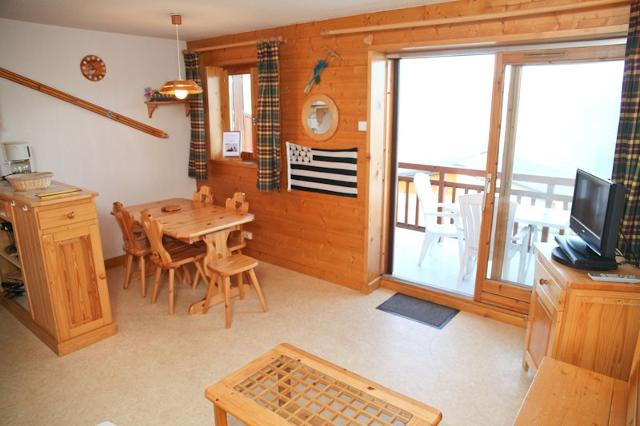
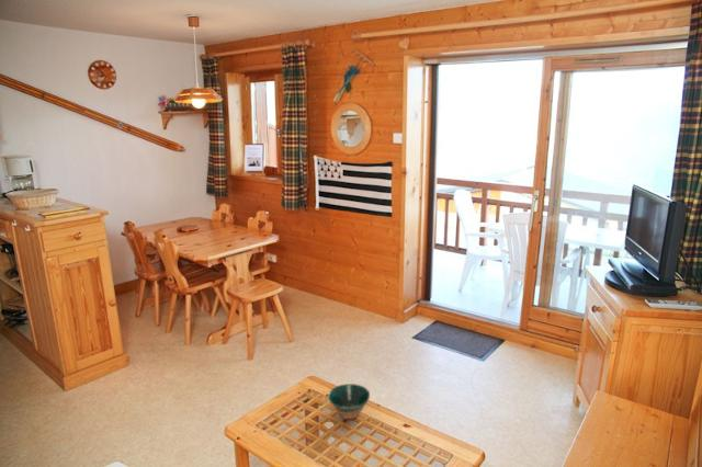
+ bowl [327,383,371,420]
